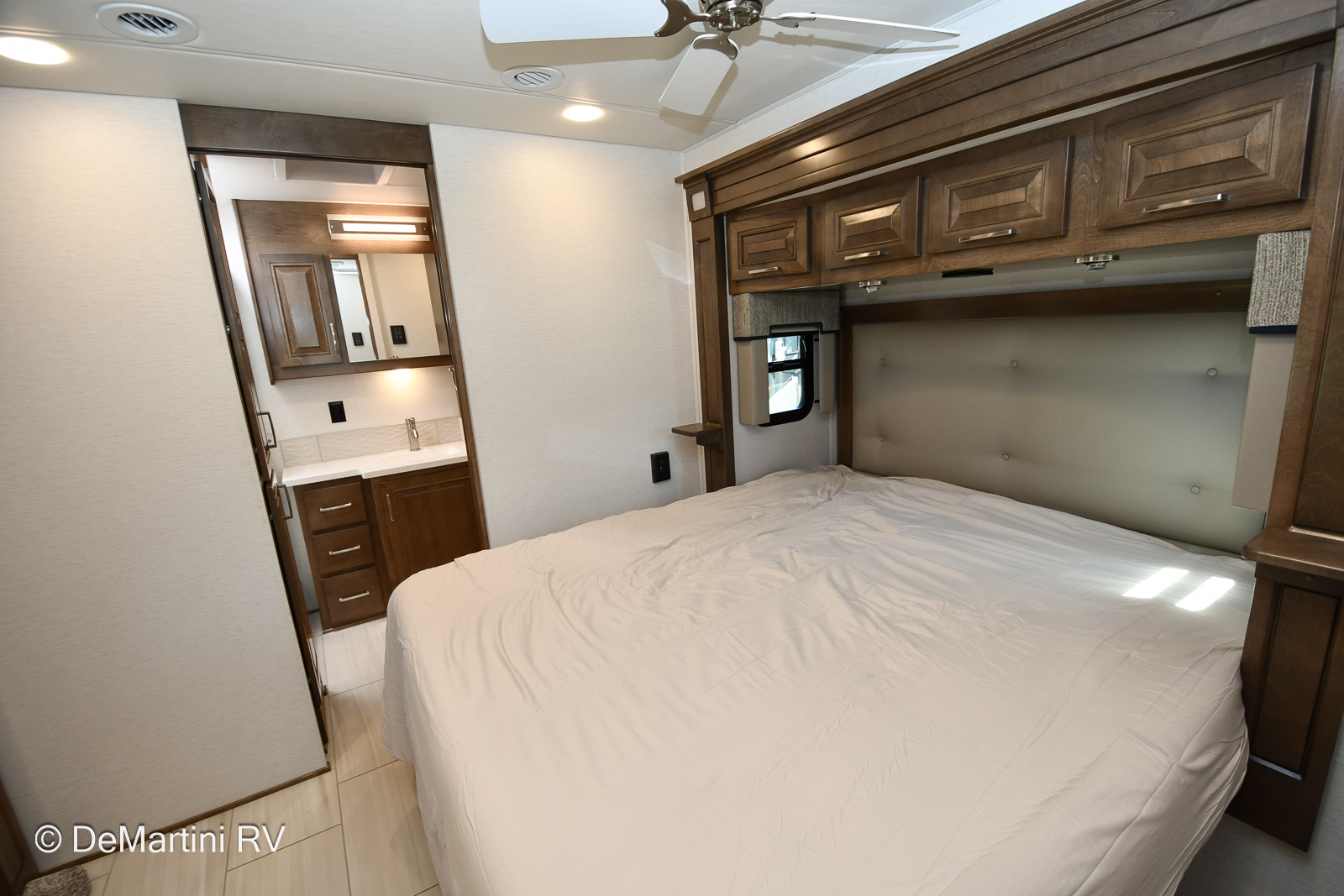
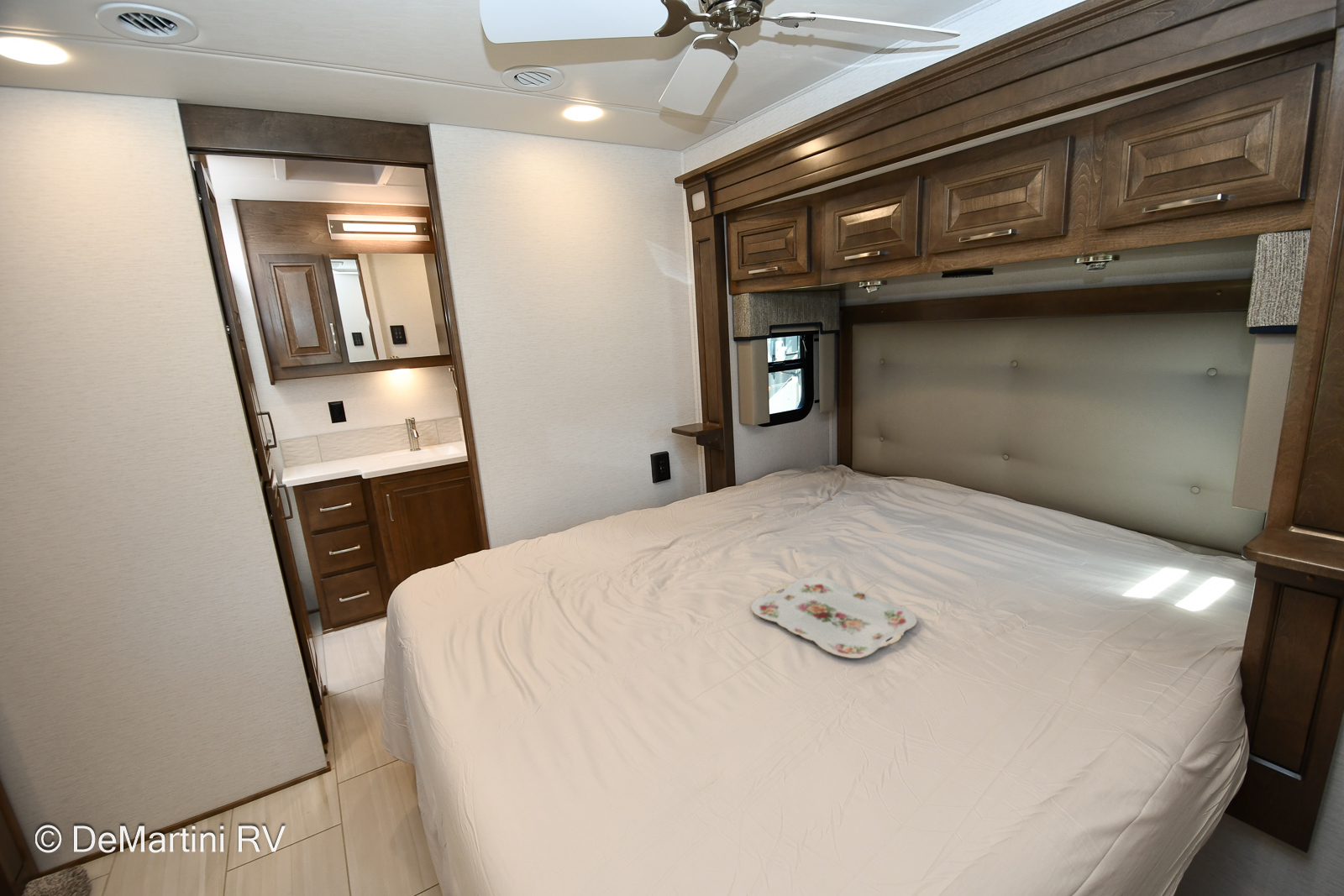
+ serving tray [750,576,918,659]
